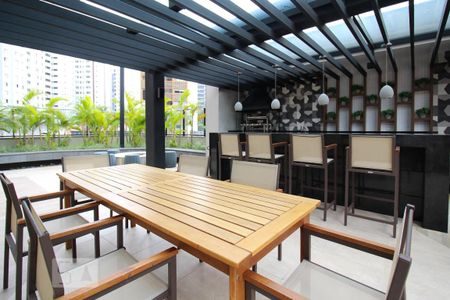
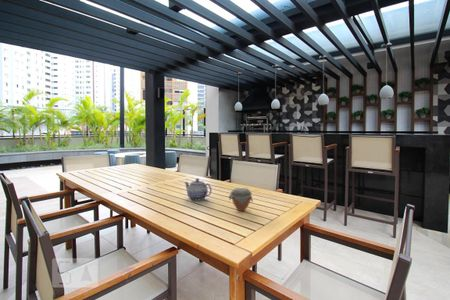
+ teapot [183,177,213,202]
+ jar [228,187,254,212]
